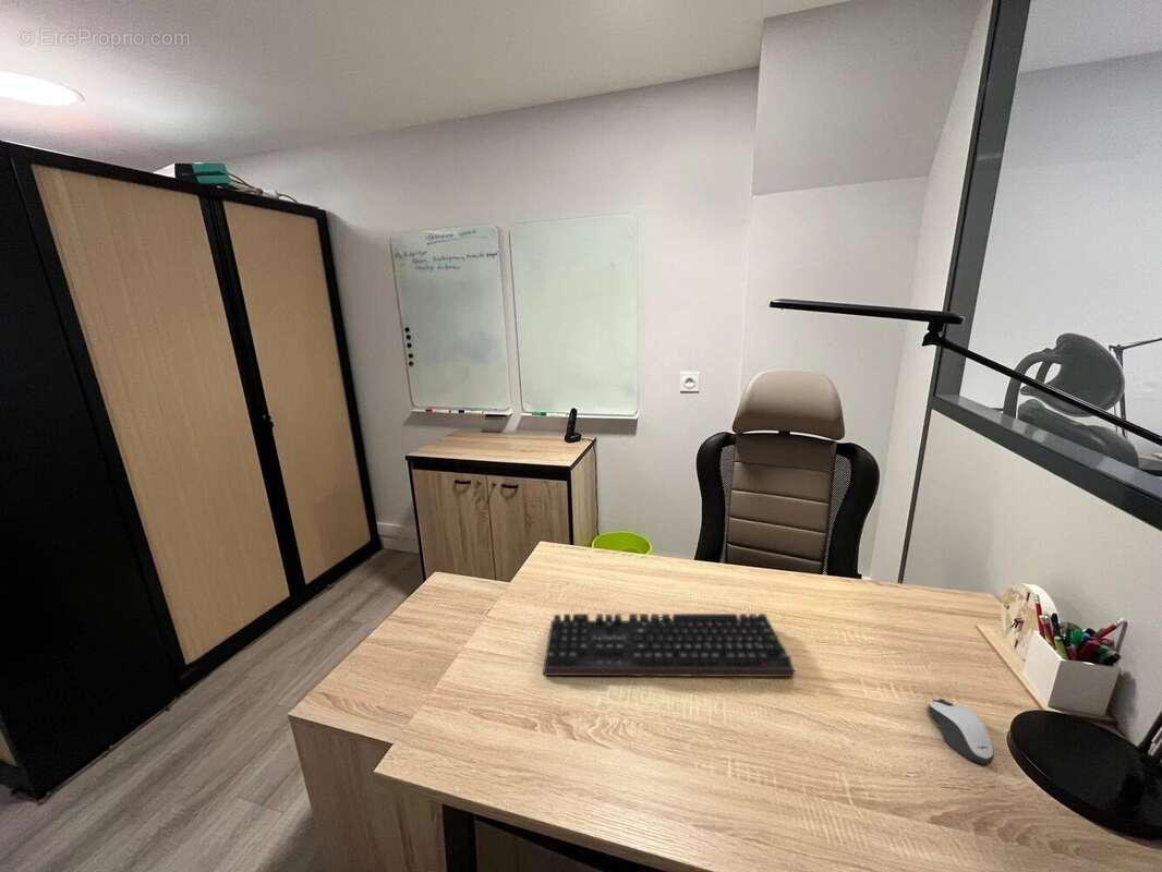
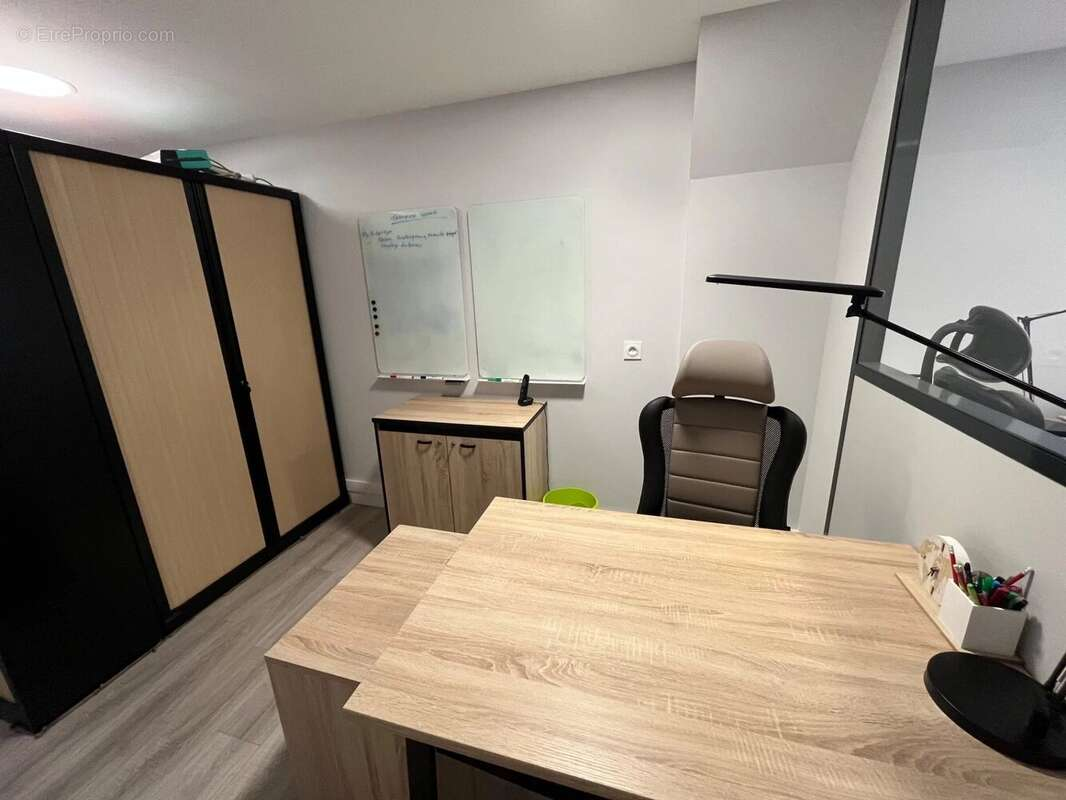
- keyboard [542,613,796,678]
- computer mouse [928,698,995,765]
